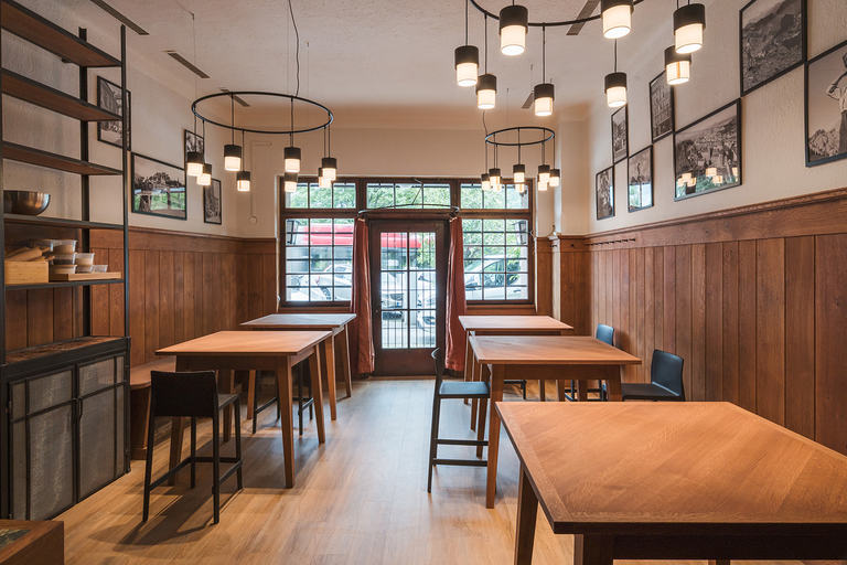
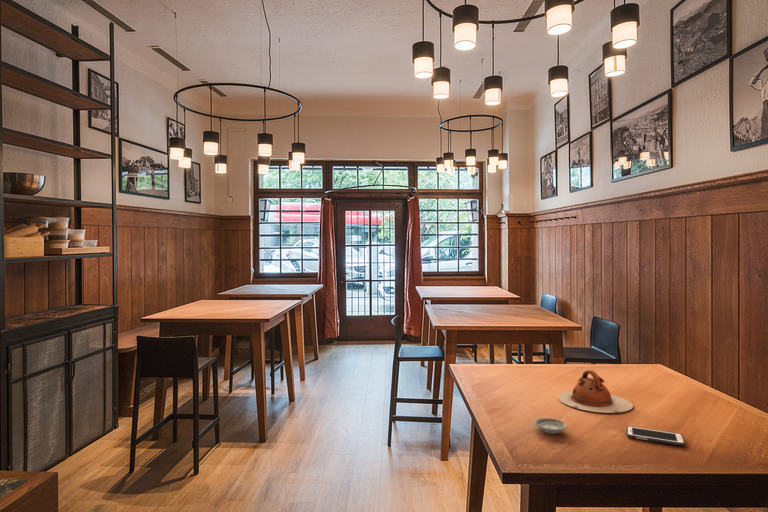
+ saucer [533,417,568,435]
+ teapot [557,369,634,414]
+ cell phone [625,425,686,447]
